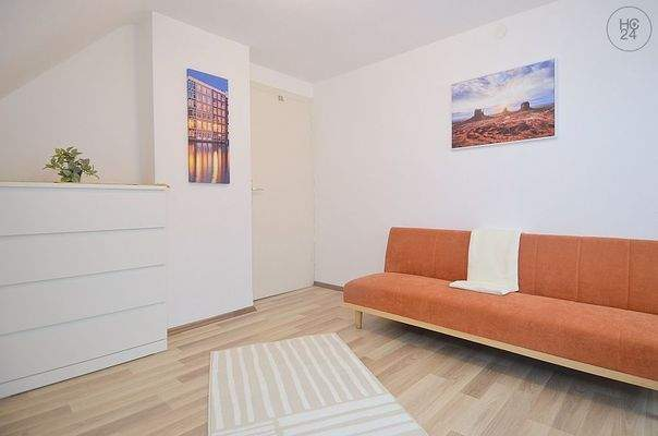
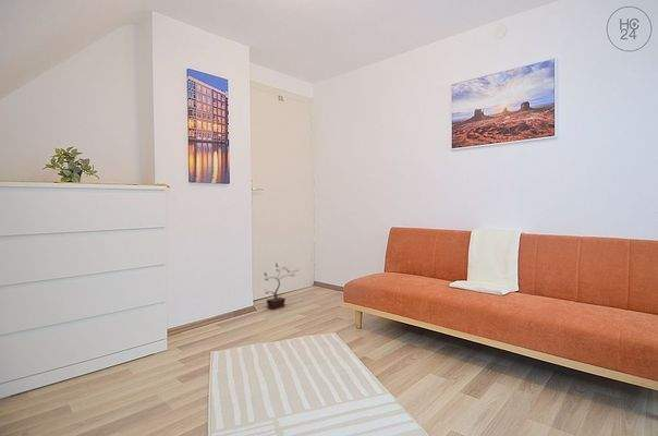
+ potted plant [264,262,300,311]
